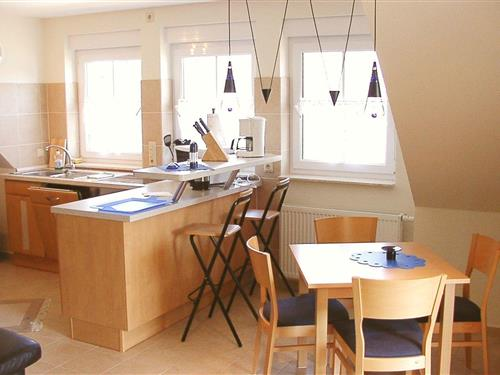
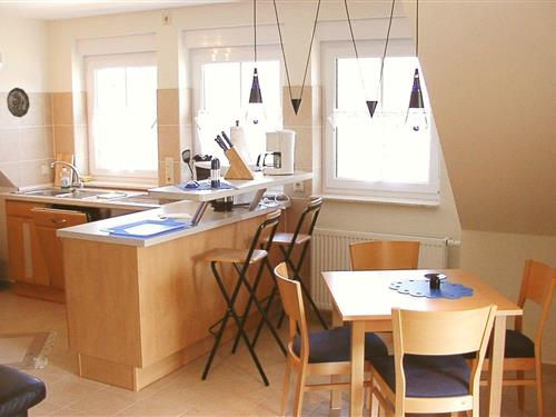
+ decorative plate [6,87,31,119]
